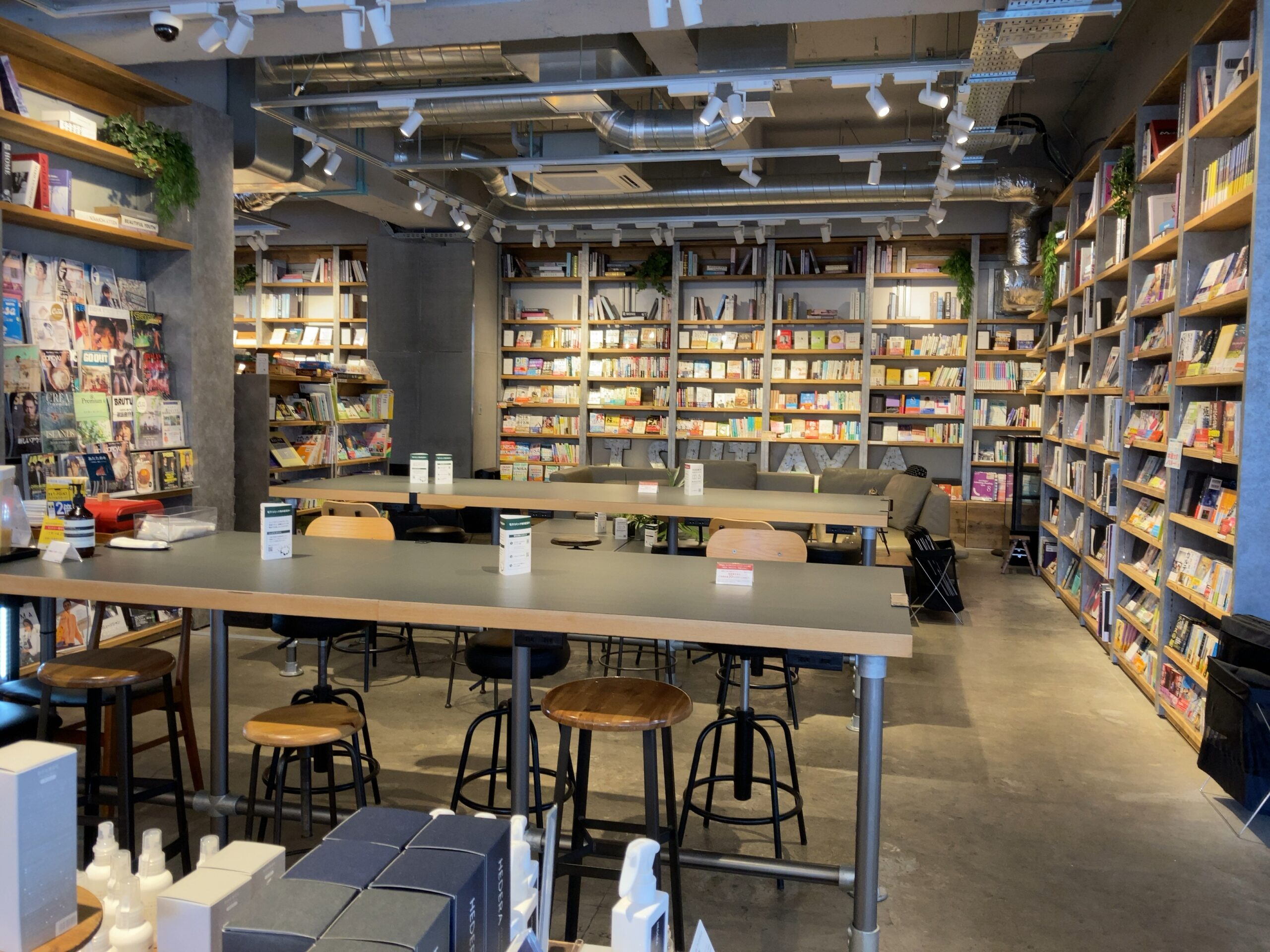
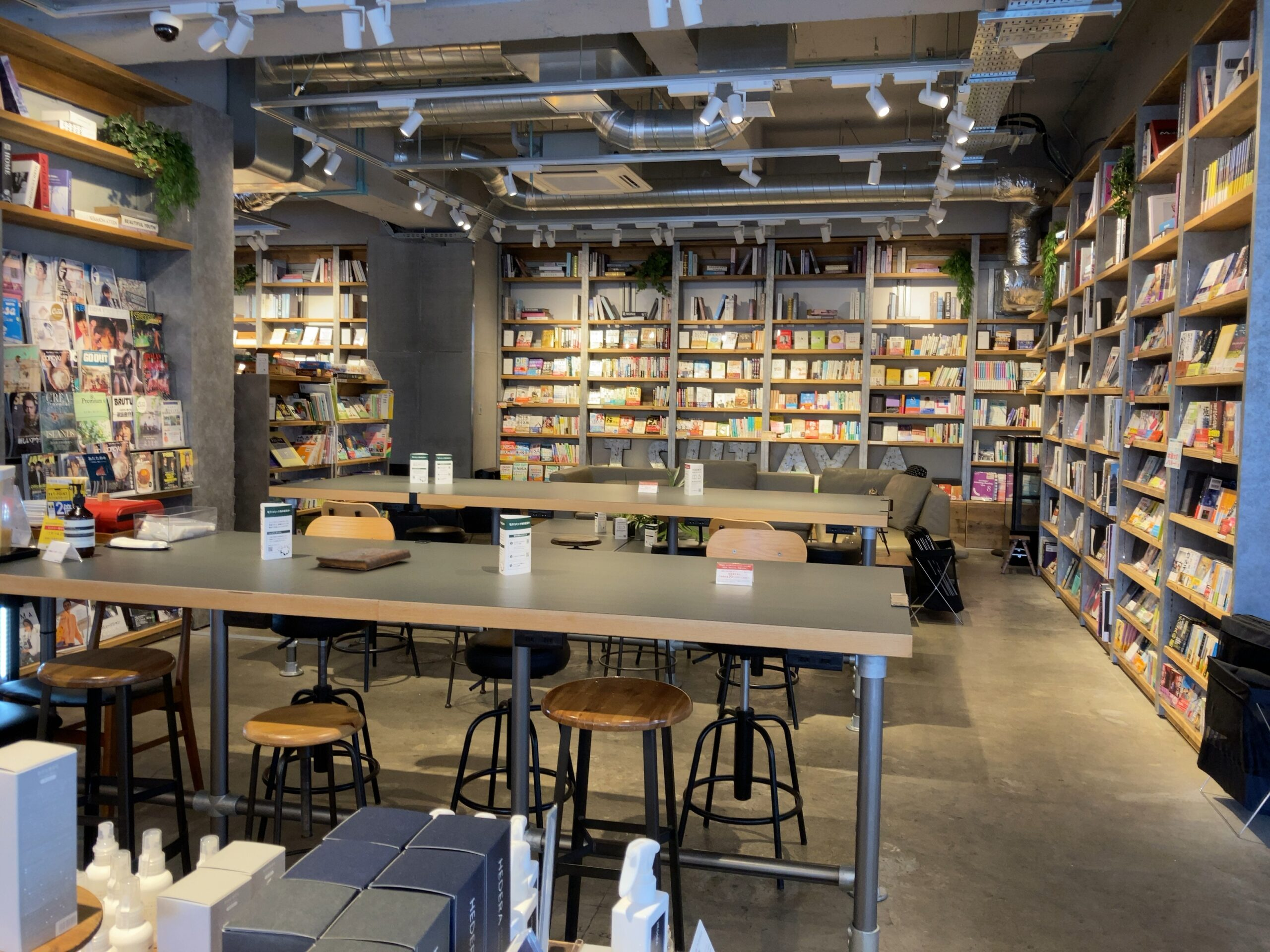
+ book [315,546,412,571]
